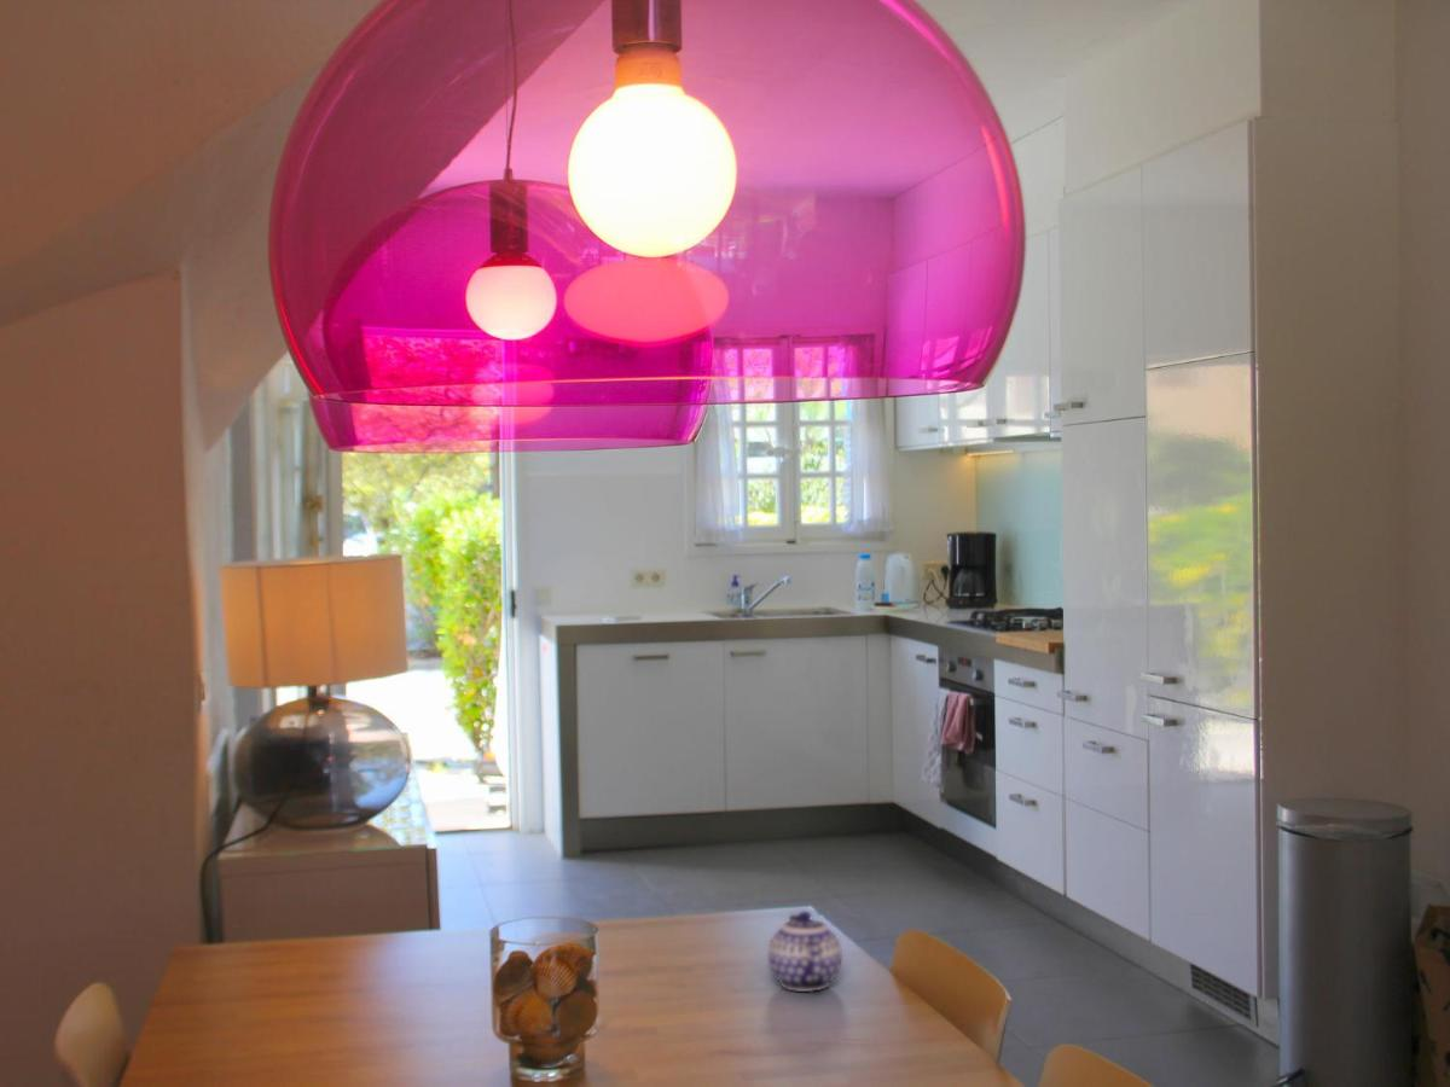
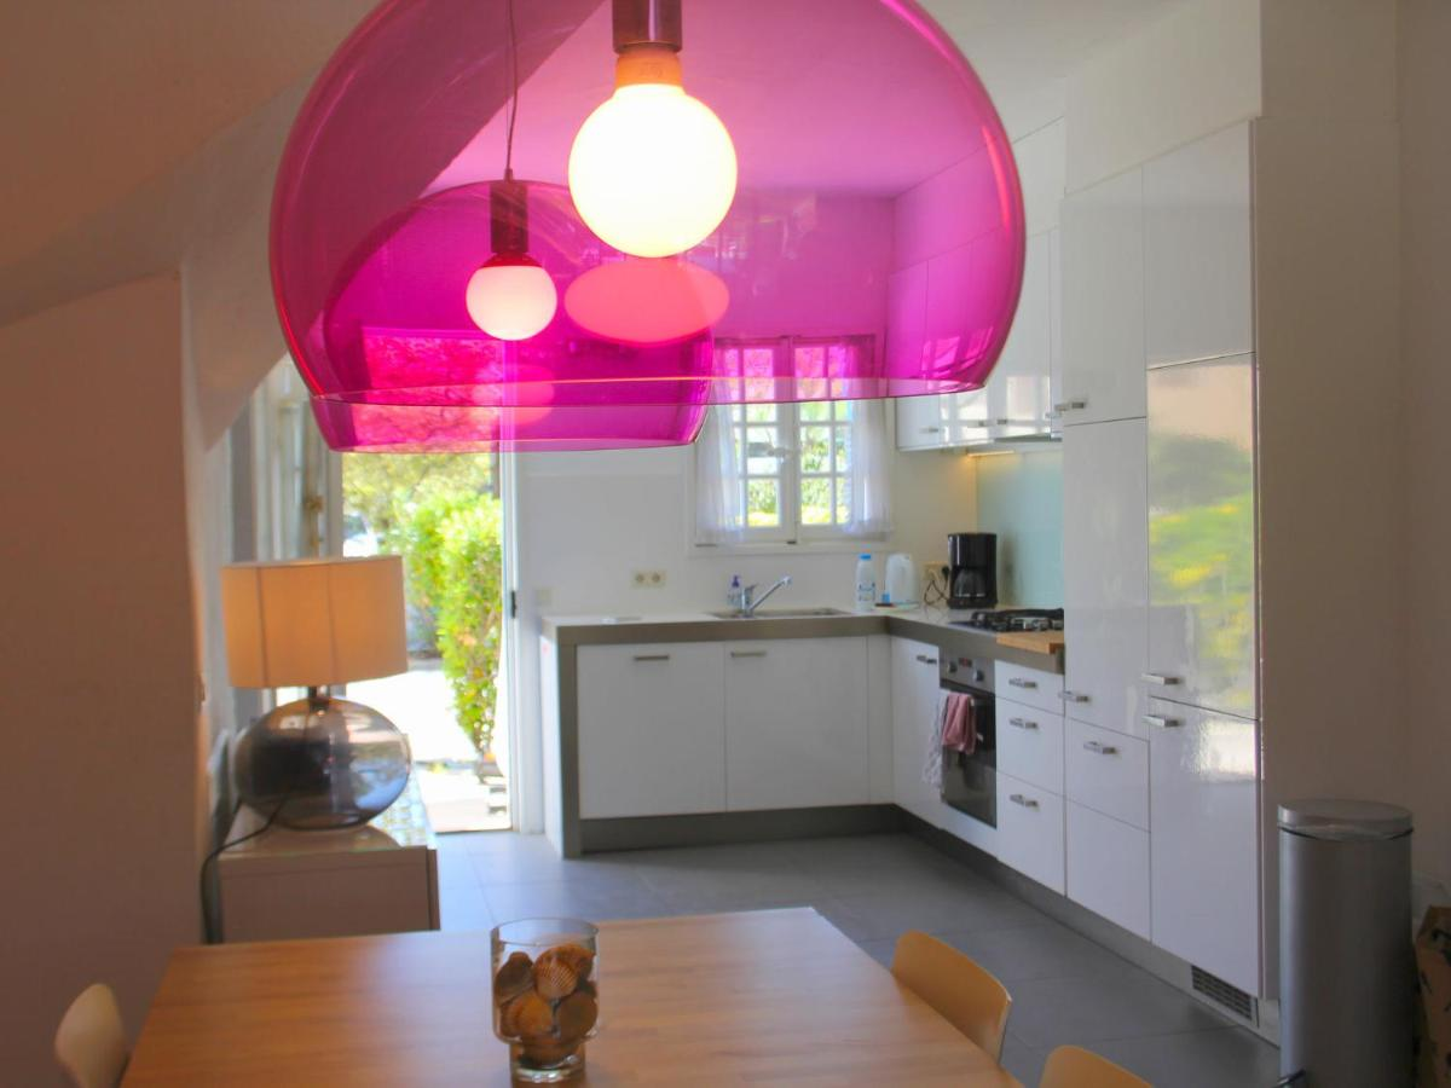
- teapot [767,911,843,993]
